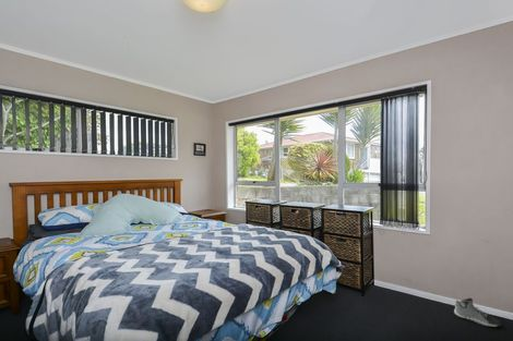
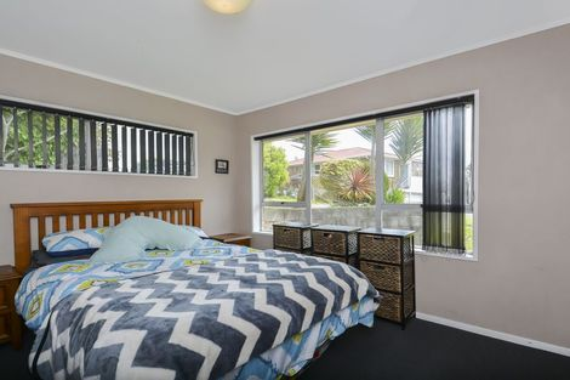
- sneaker [453,297,502,328]
